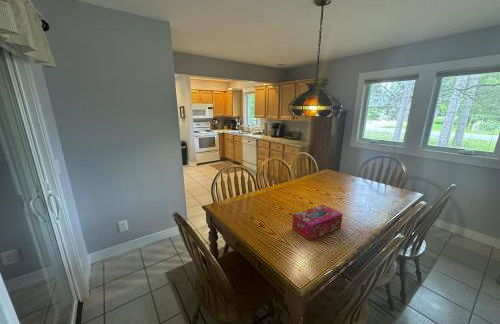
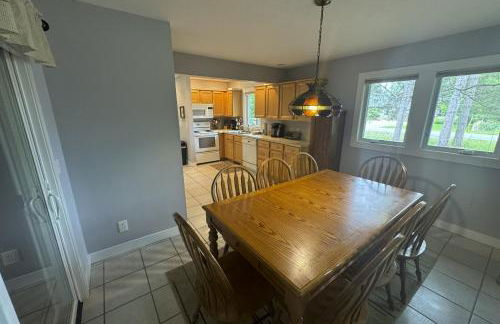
- tissue box [291,204,343,242]
